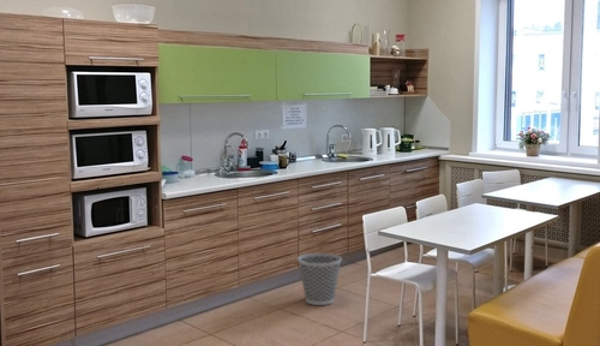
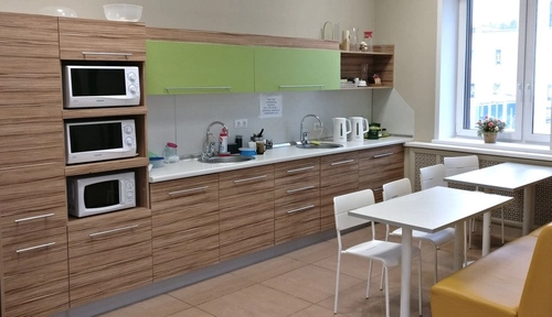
- wastebasket [296,252,343,306]
